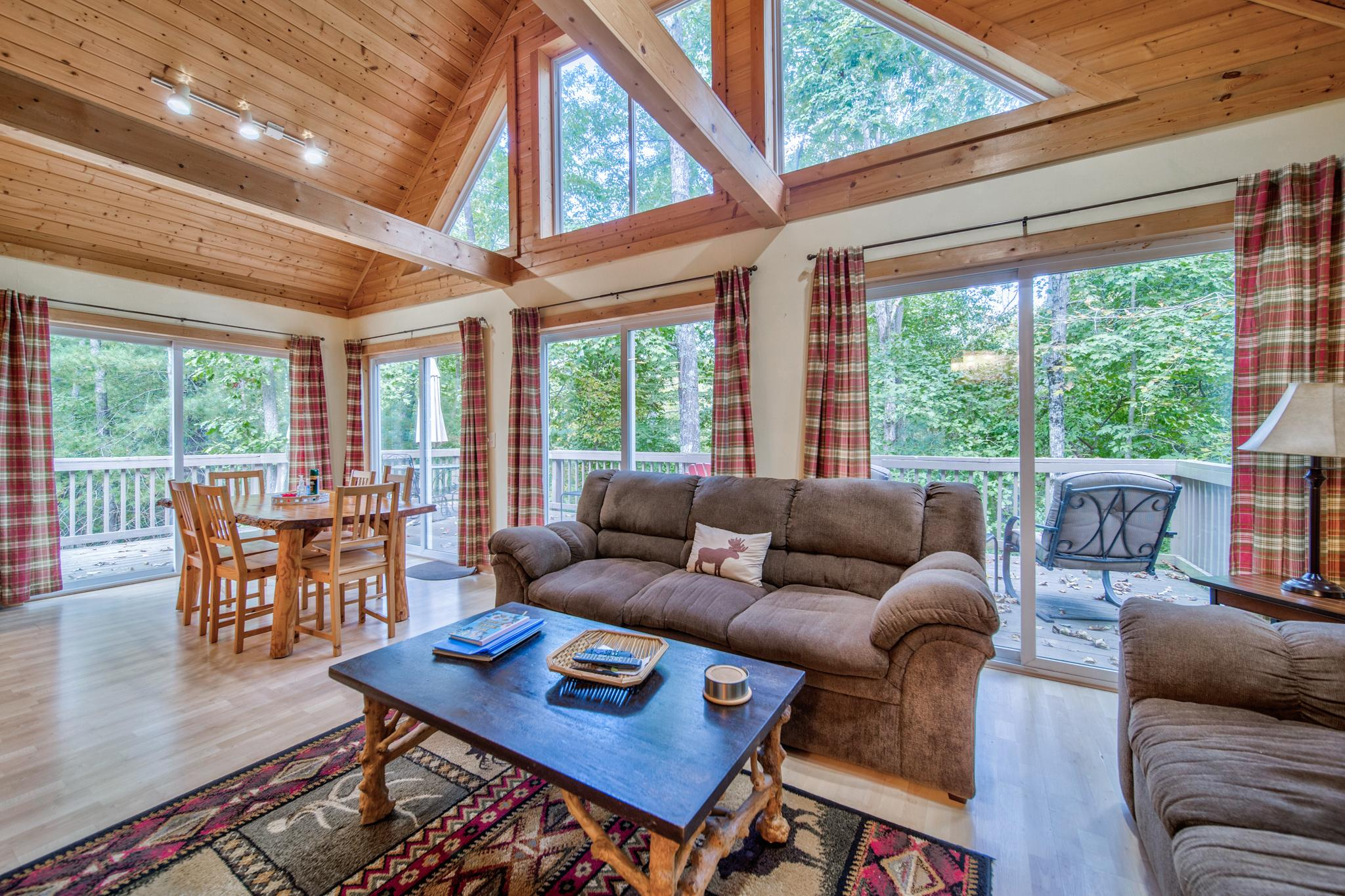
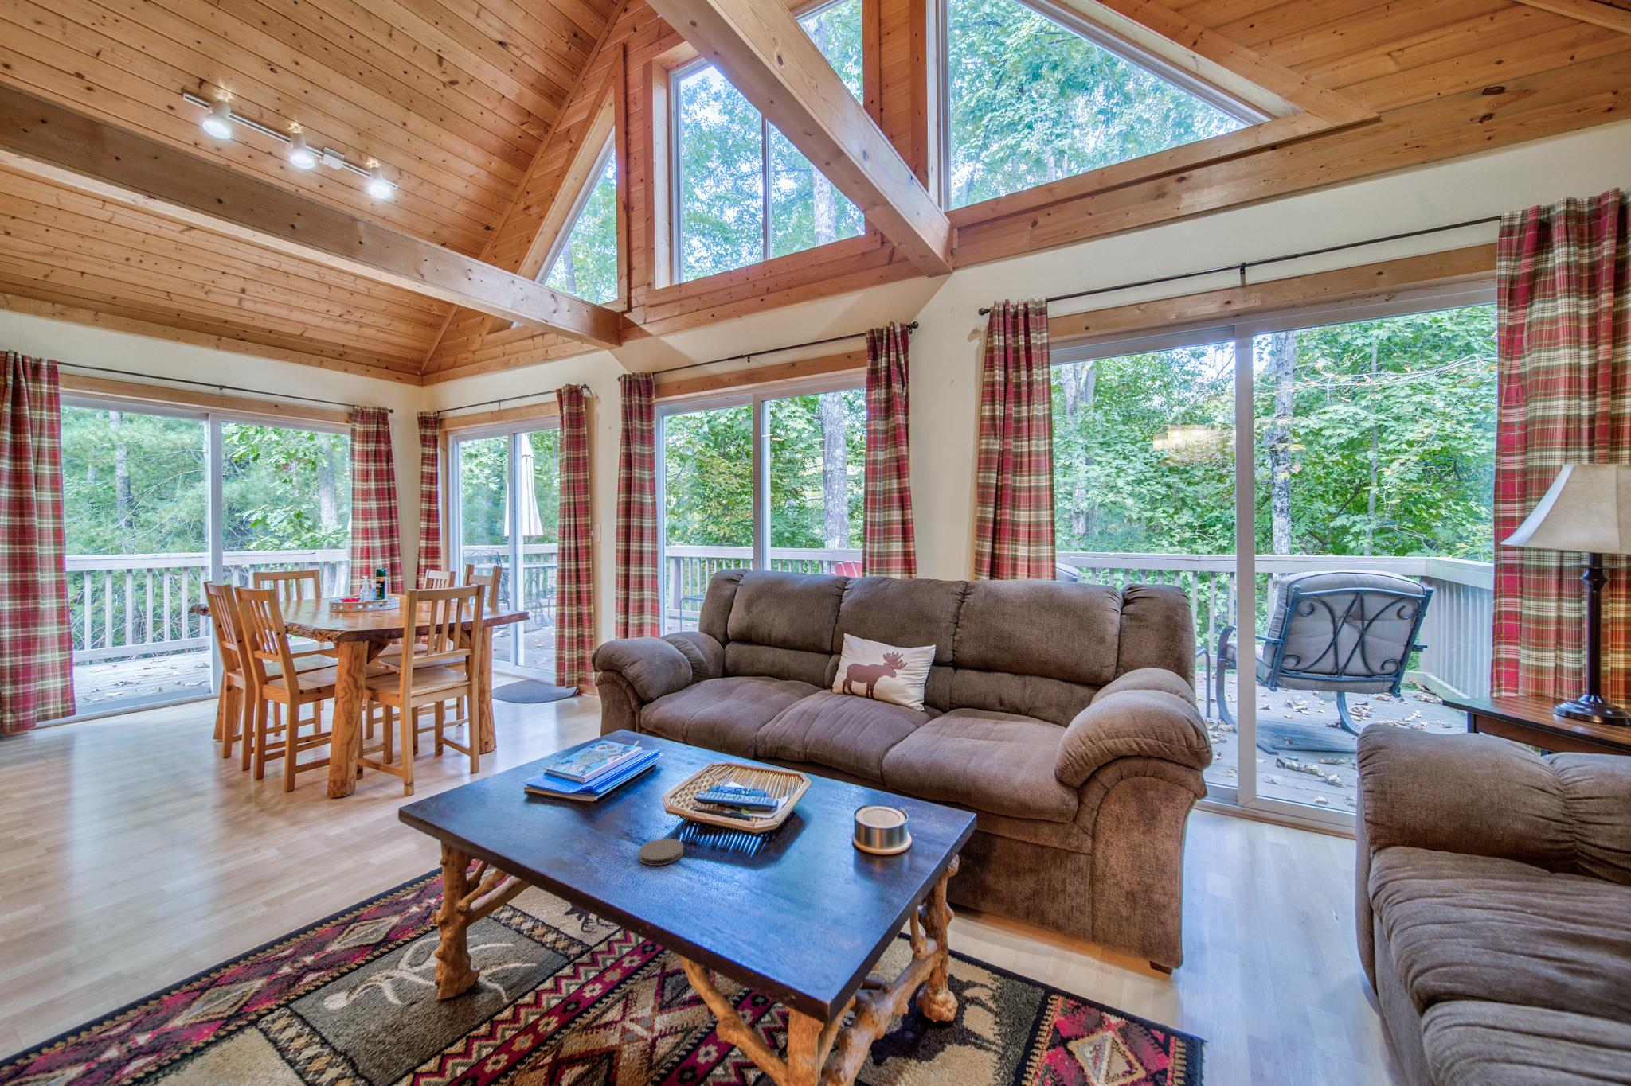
+ coaster [638,838,684,867]
